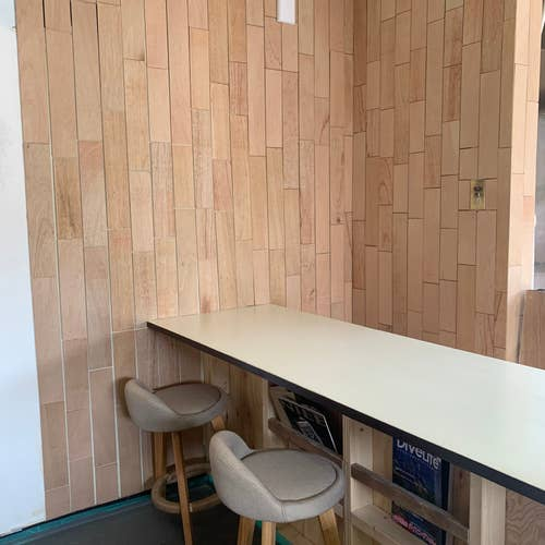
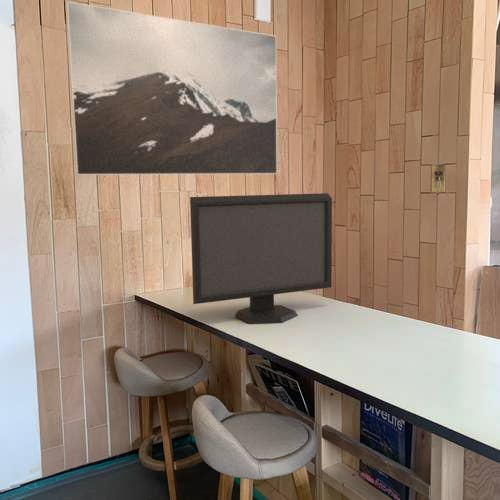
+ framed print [64,0,278,176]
+ monitor [189,192,333,325]
